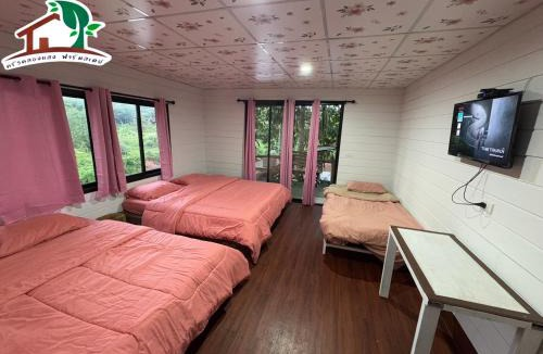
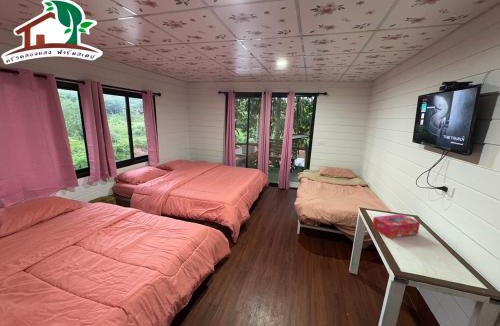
+ tissue box [371,213,421,239]
